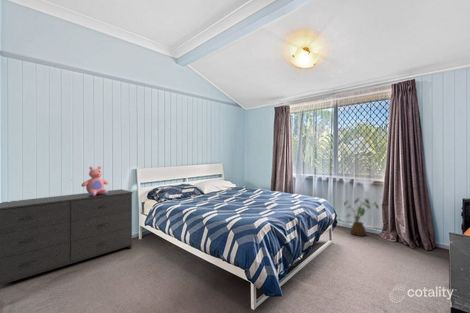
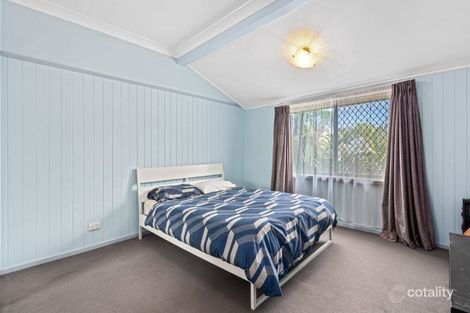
- house plant [343,197,380,237]
- dresser [0,188,134,286]
- teddy bear [80,165,109,196]
